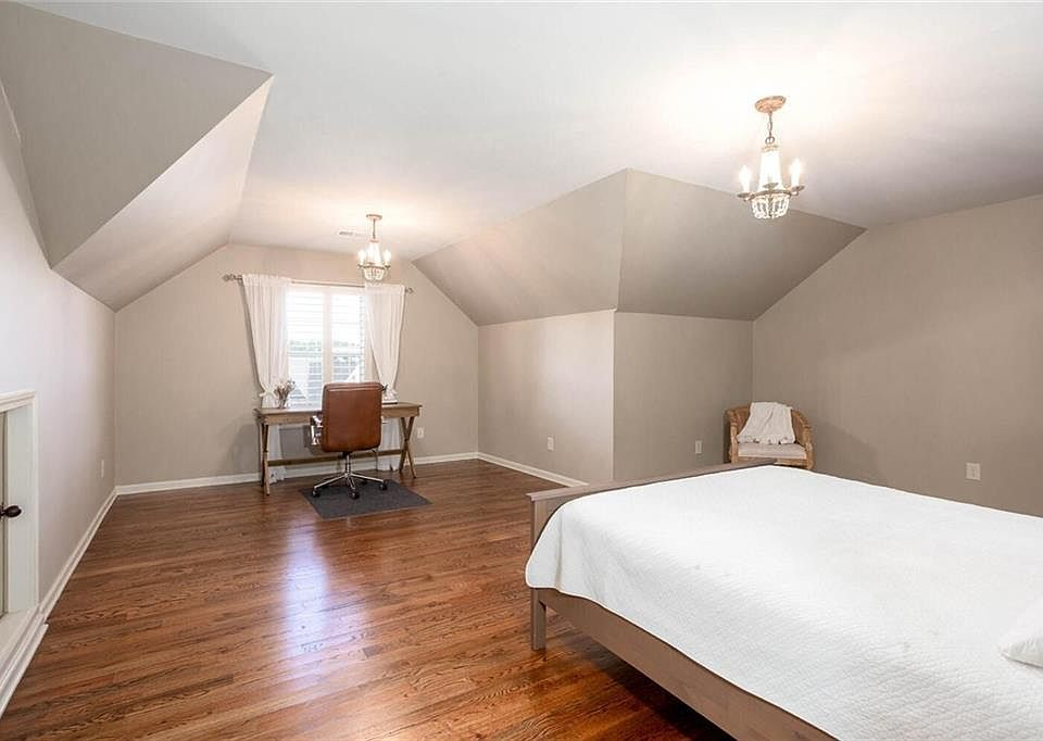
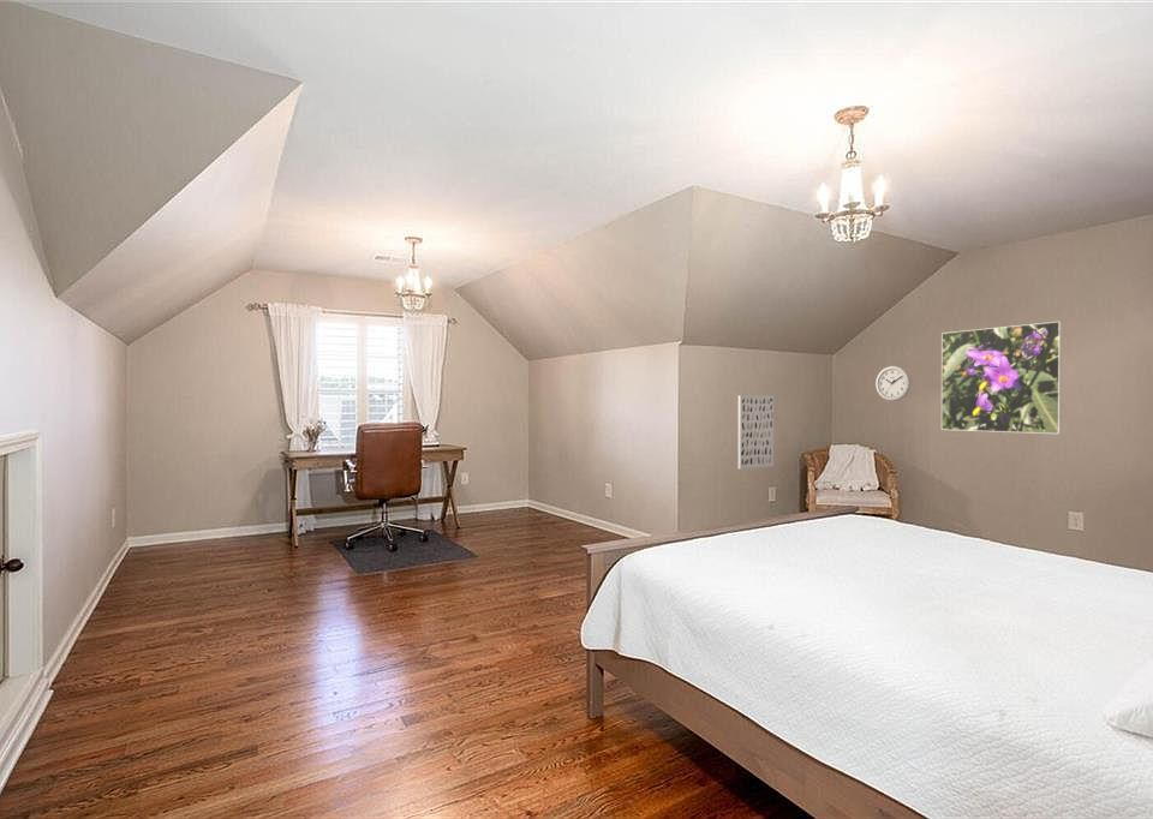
+ wall art [737,394,775,471]
+ wall clock [874,365,912,402]
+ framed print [940,321,1063,435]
